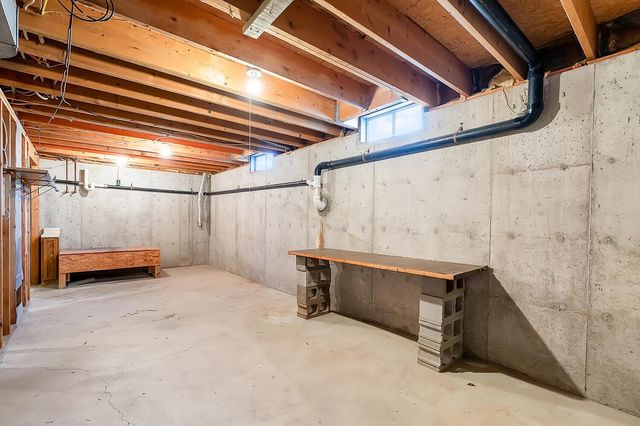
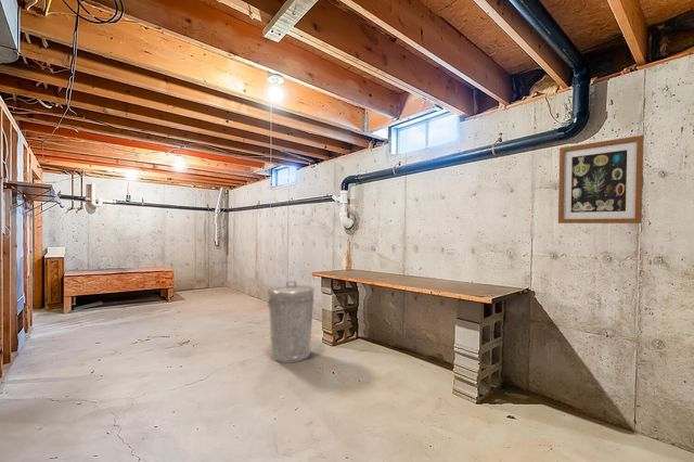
+ trash can [267,280,316,364]
+ wall art [557,134,645,224]
